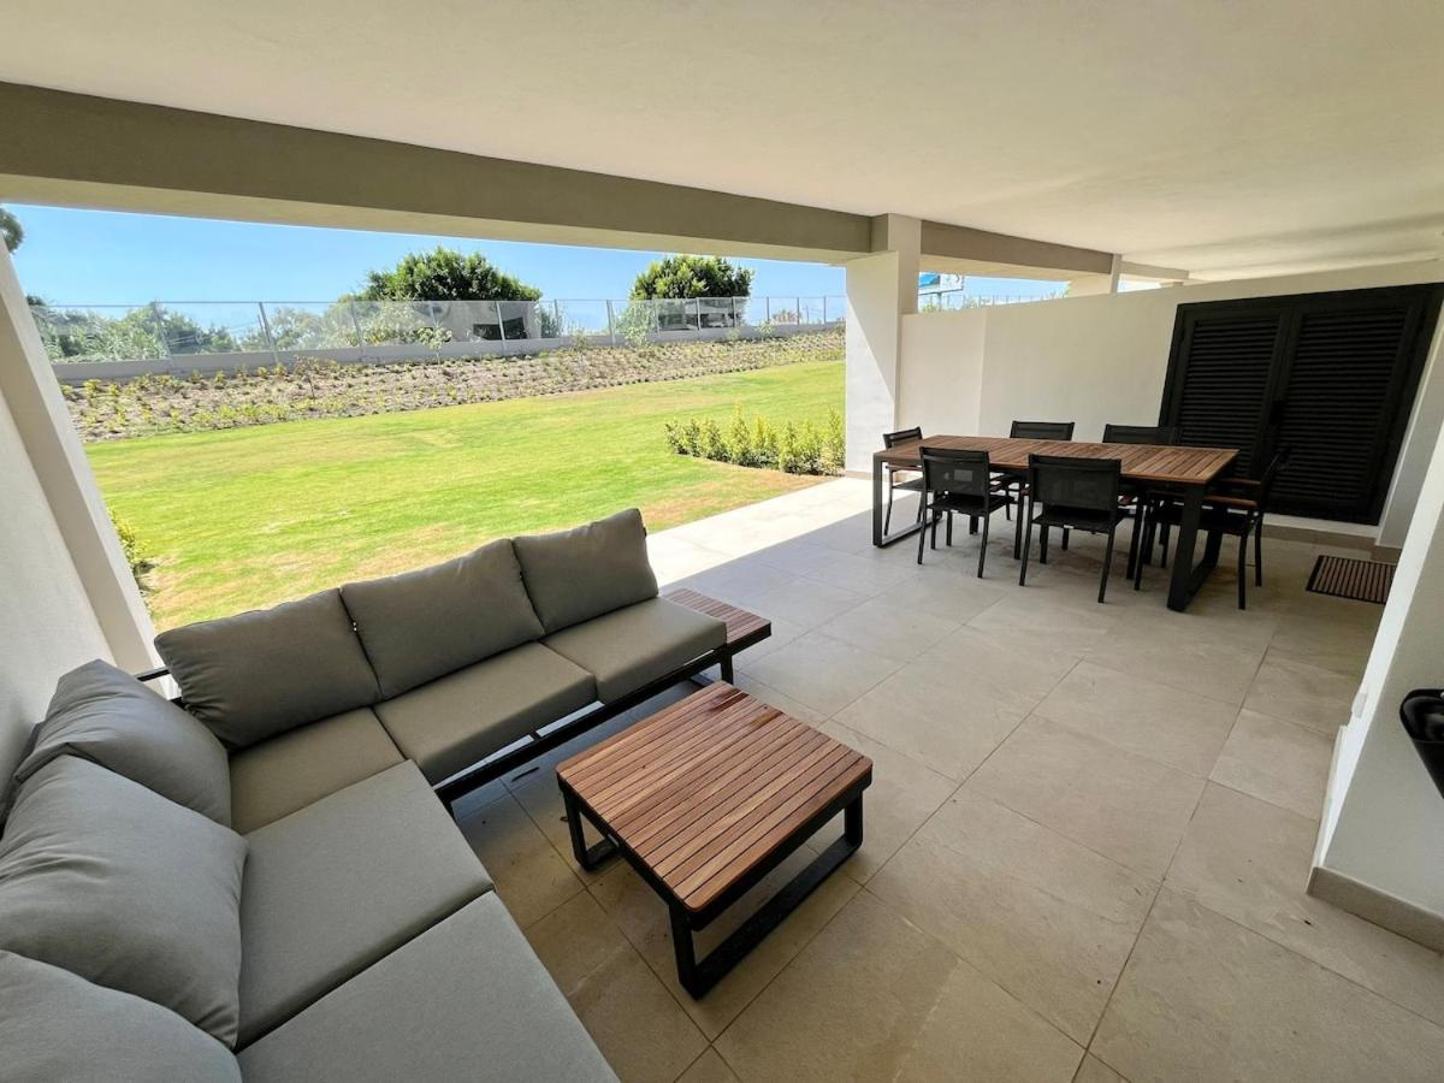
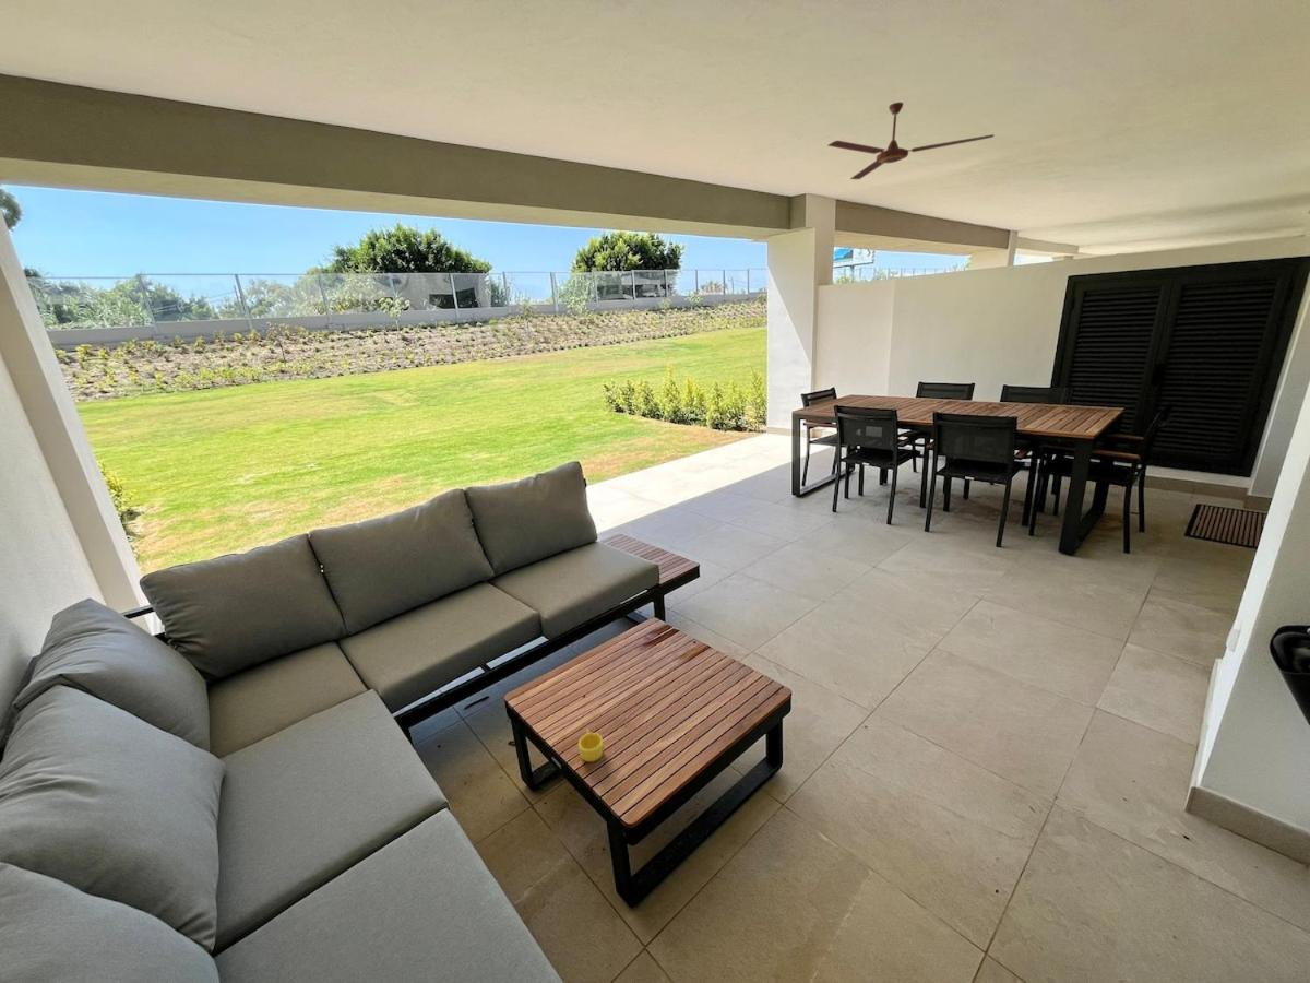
+ ceiling fan [826,102,996,180]
+ cup [577,729,605,762]
